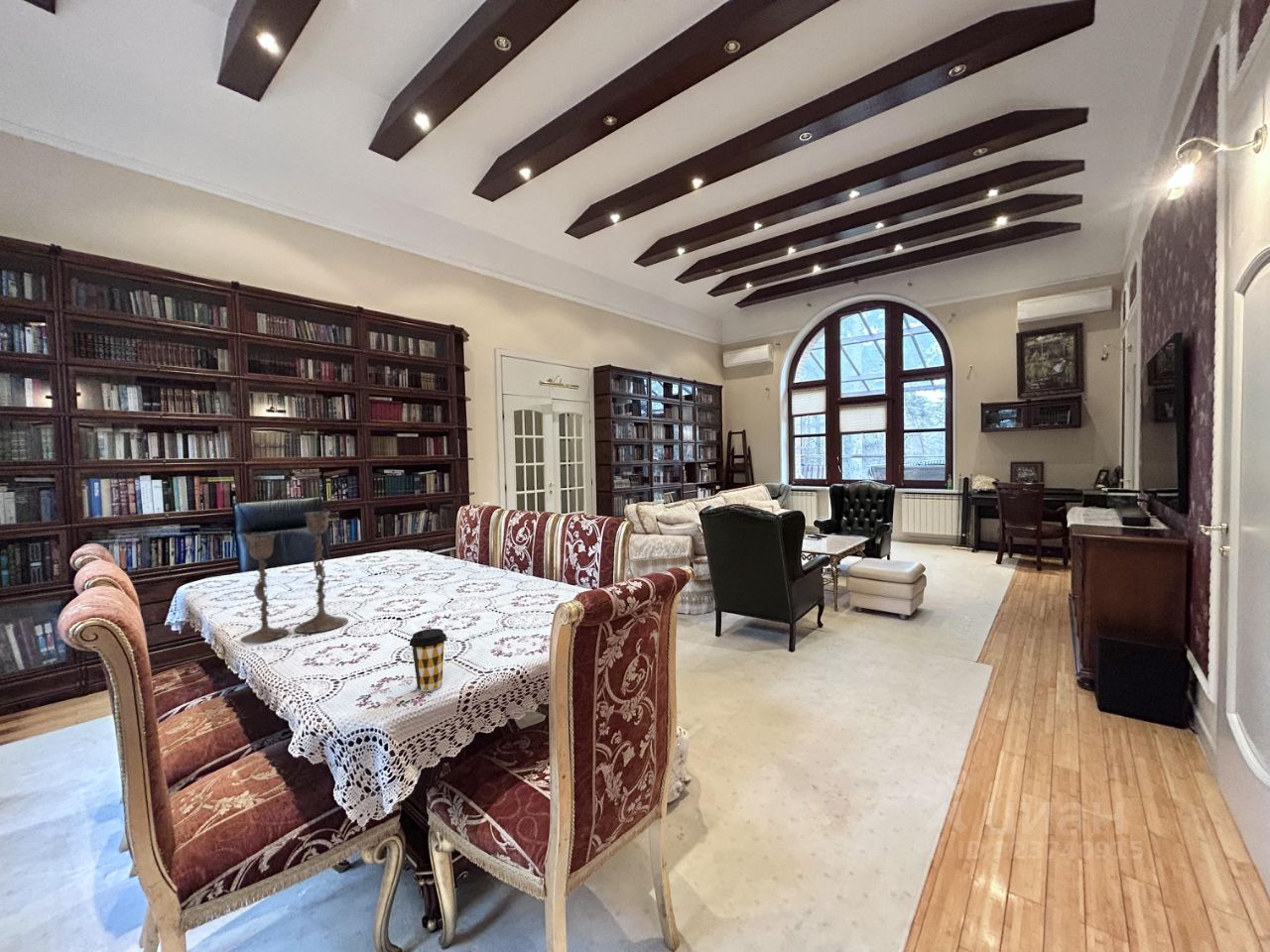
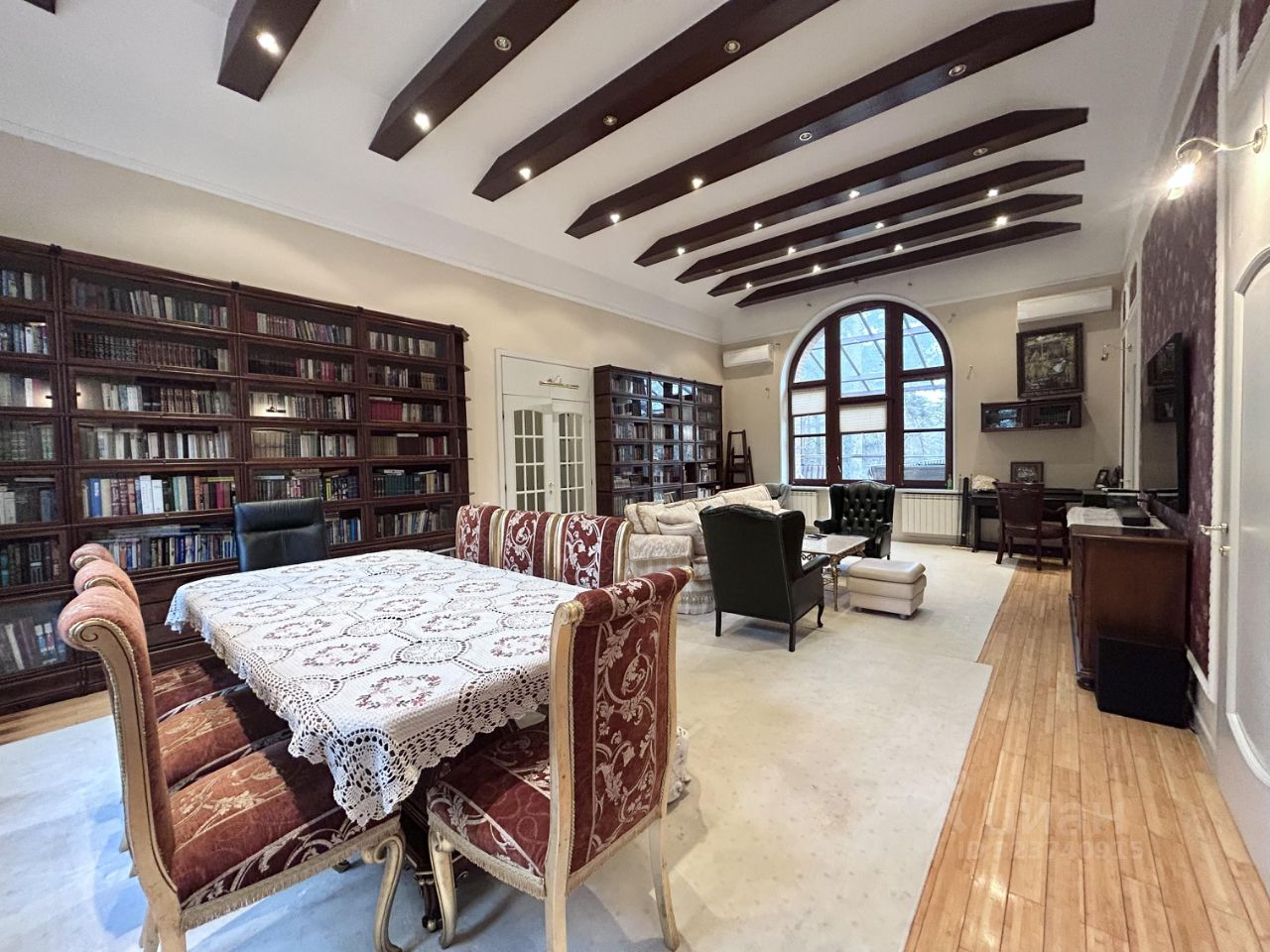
- candlestick [239,511,349,644]
- coffee cup [409,628,447,692]
